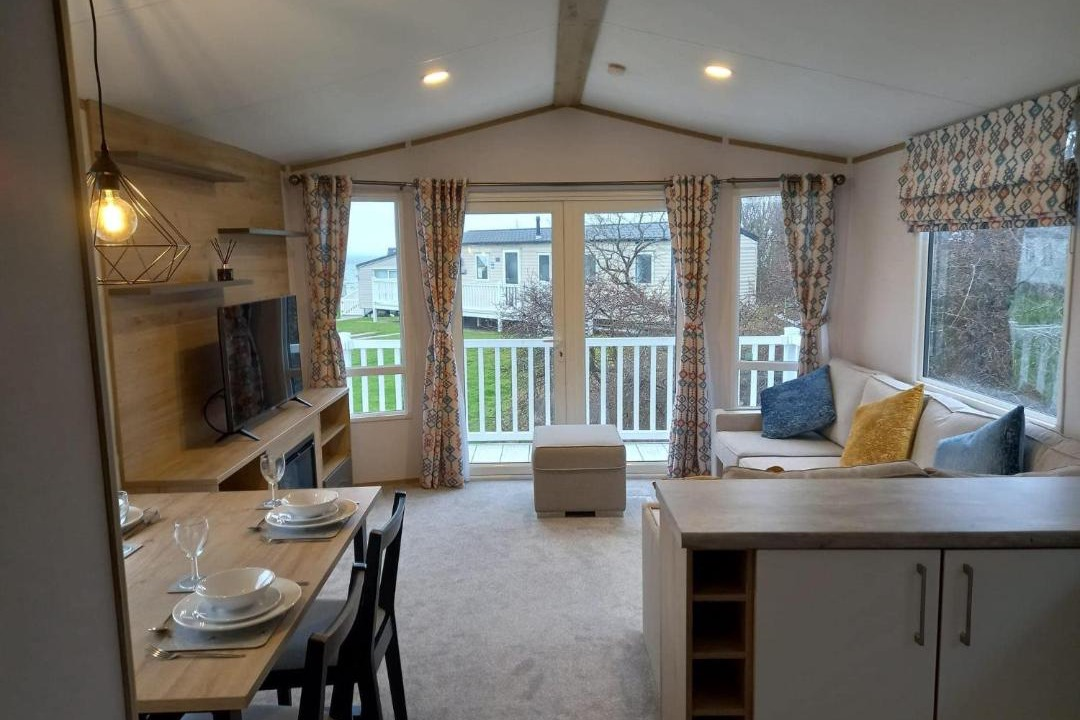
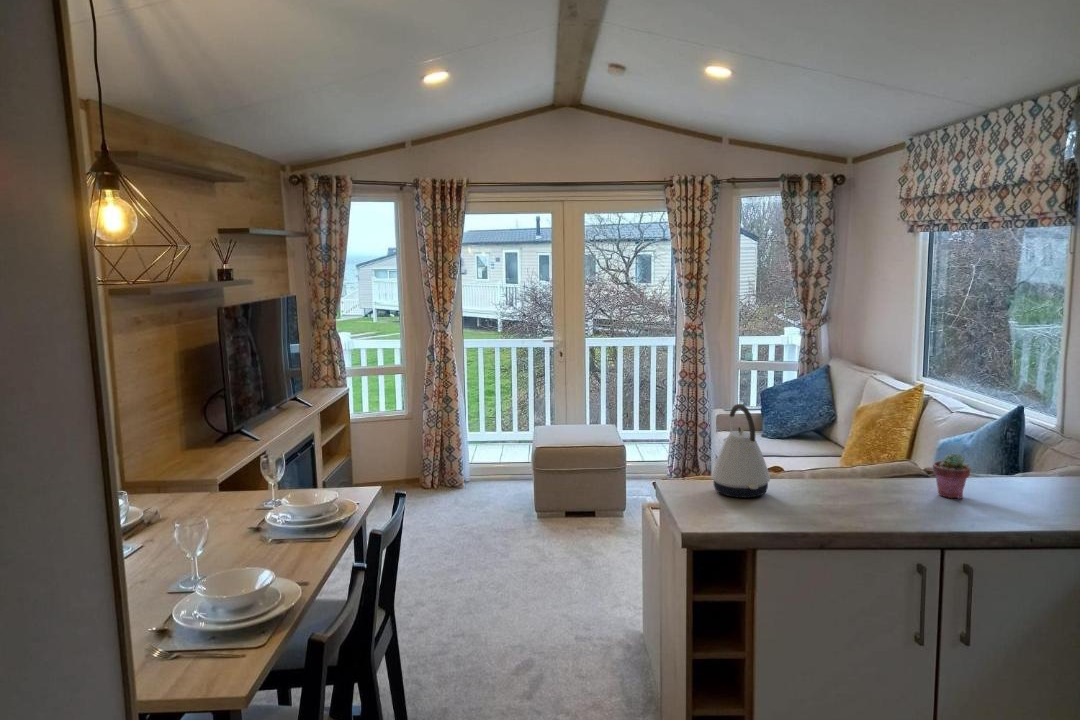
+ kettle [710,403,771,499]
+ potted succulent [932,452,972,499]
